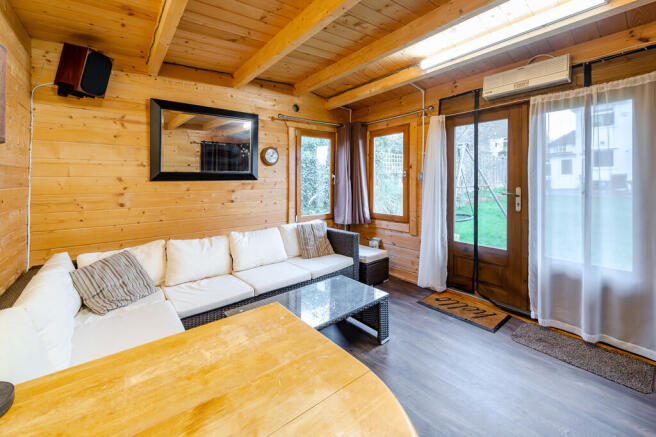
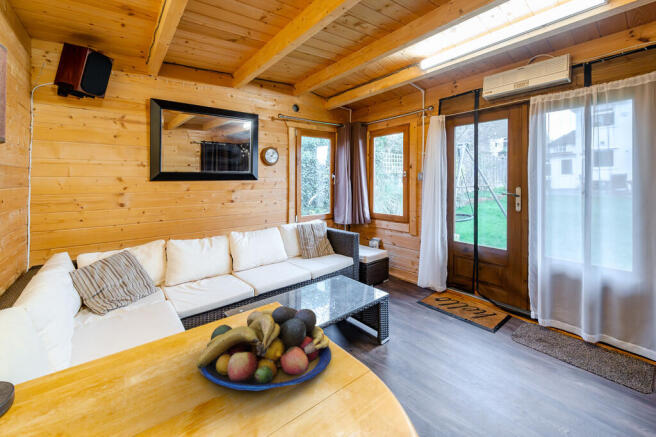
+ fruit bowl [196,305,332,392]
